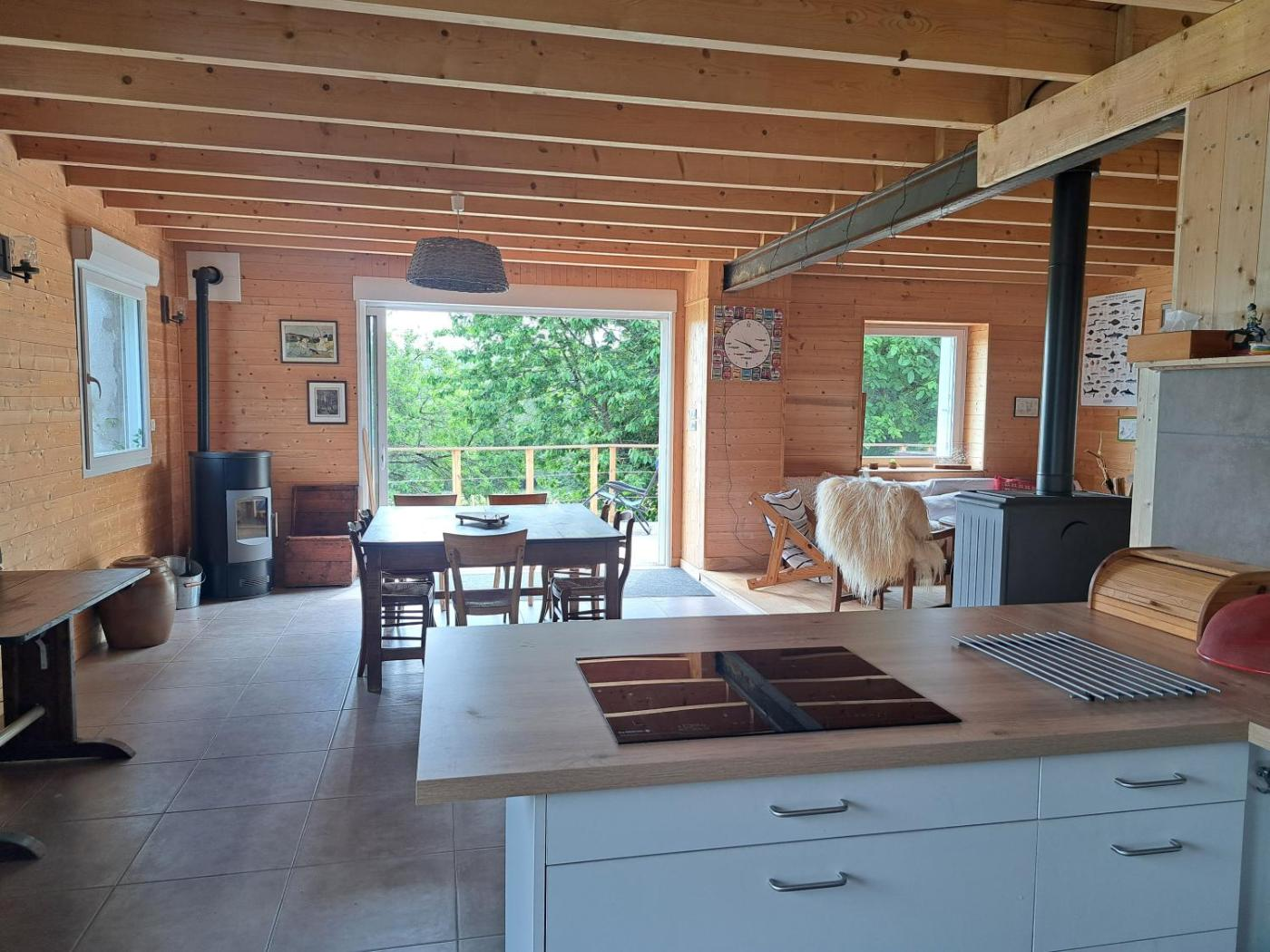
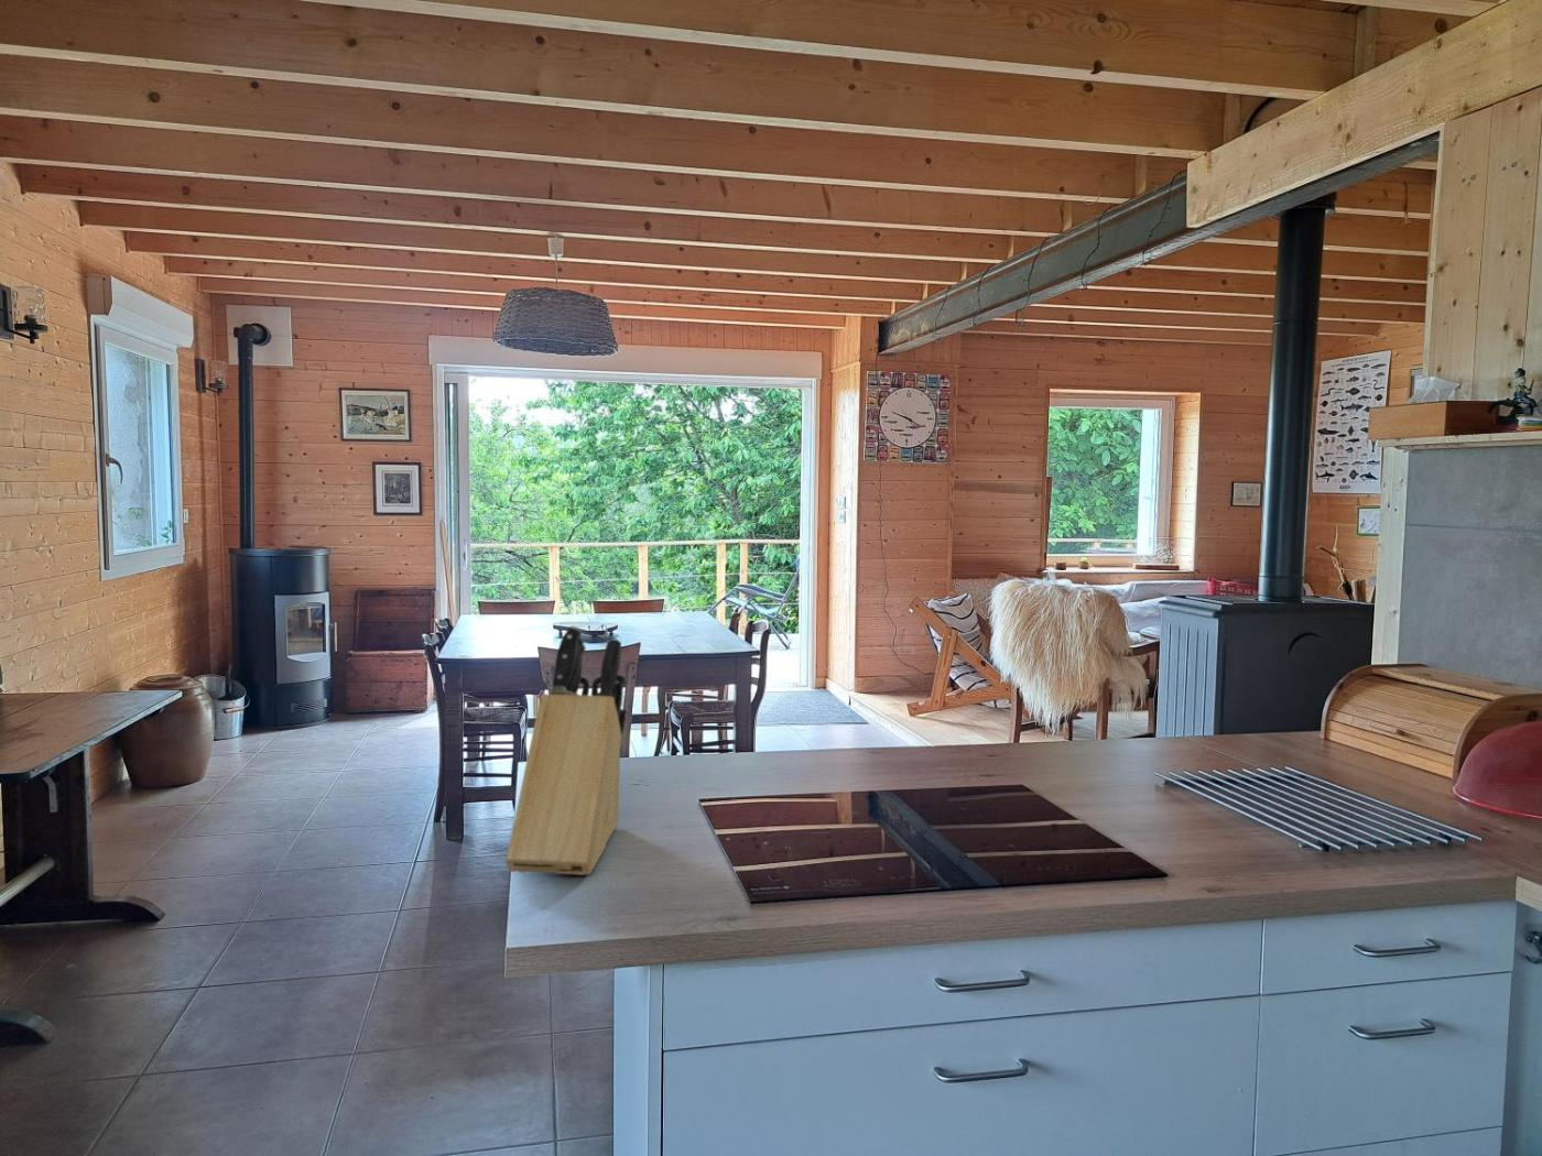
+ knife block [504,624,628,877]
